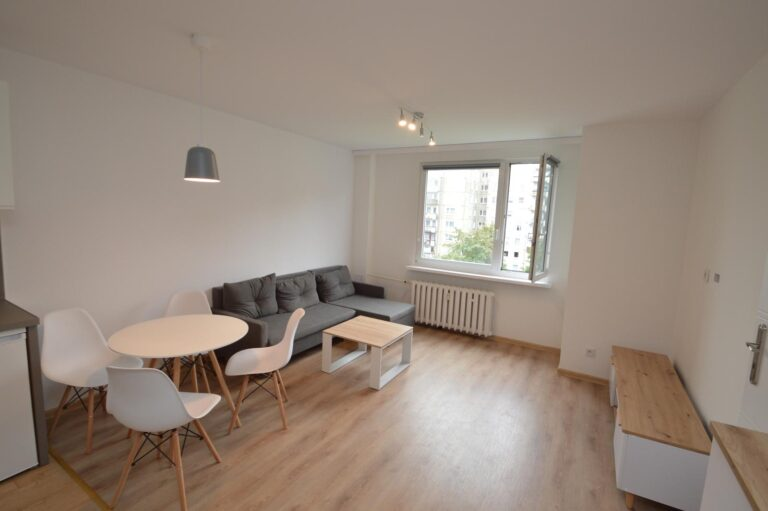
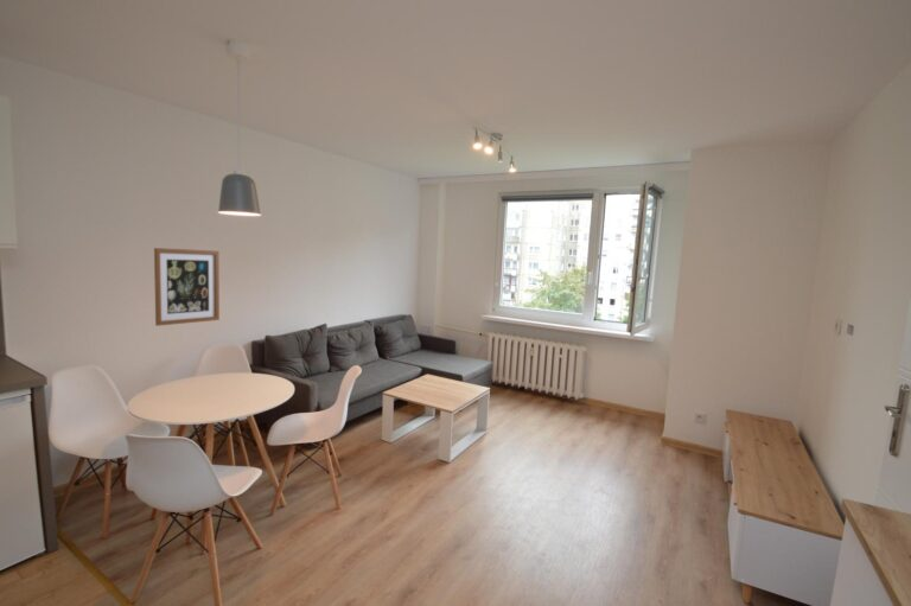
+ wall art [153,247,221,327]
